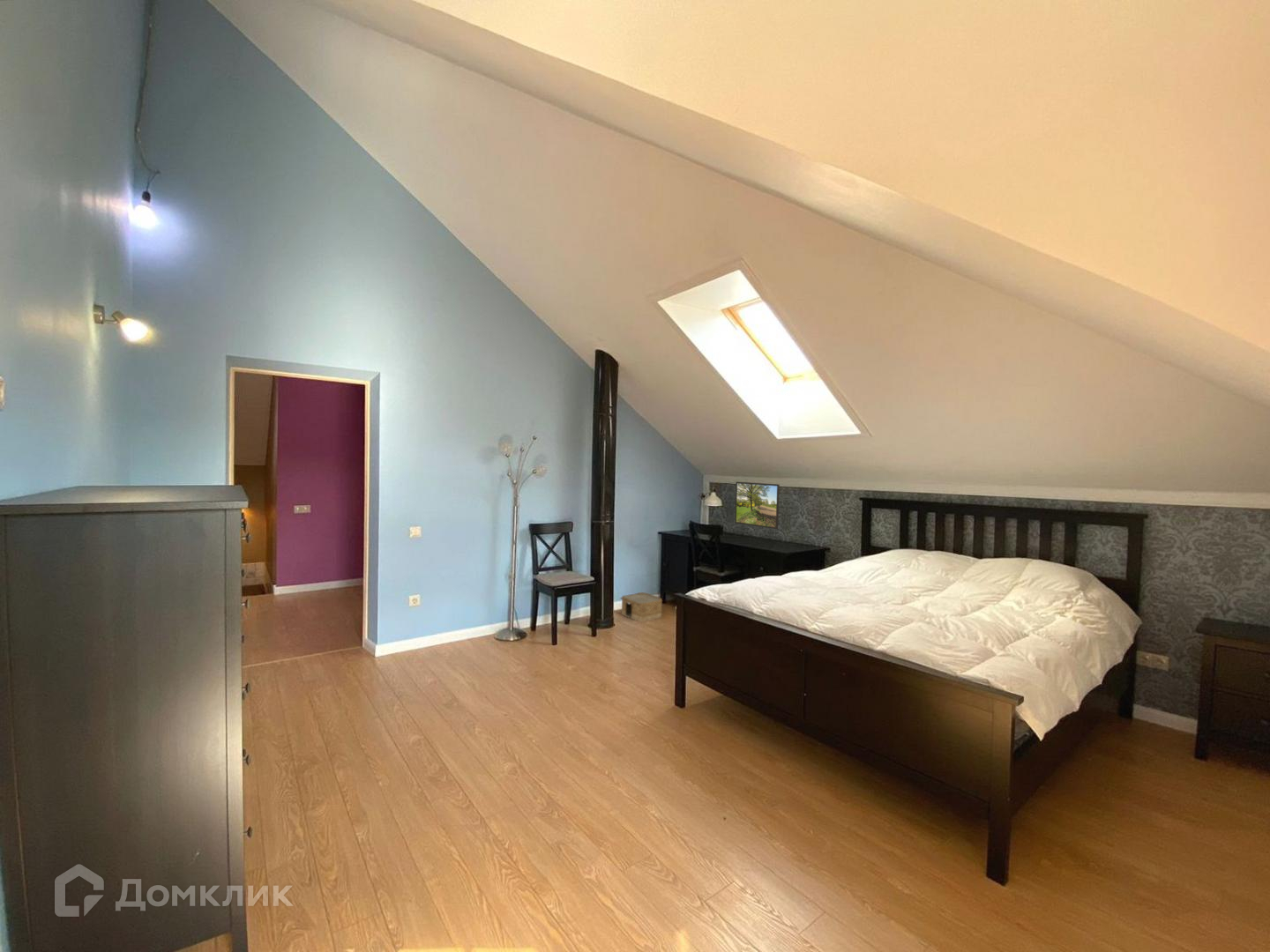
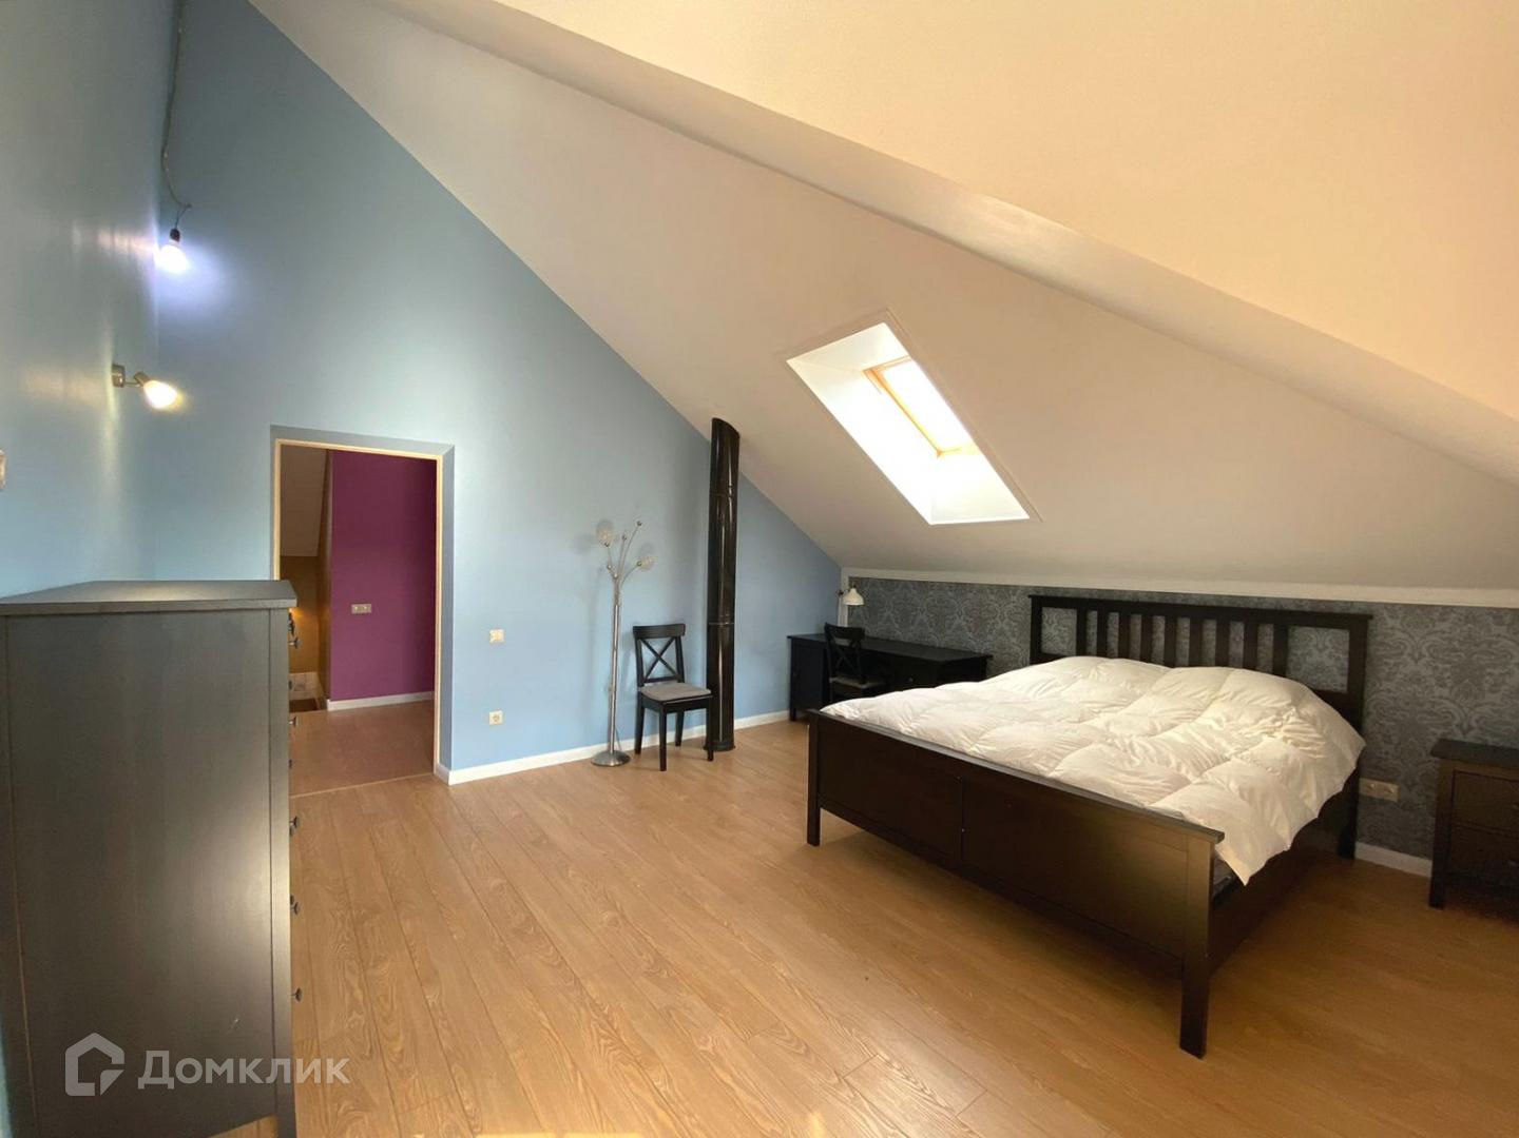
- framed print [734,481,781,530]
- woven basket [619,591,663,622]
